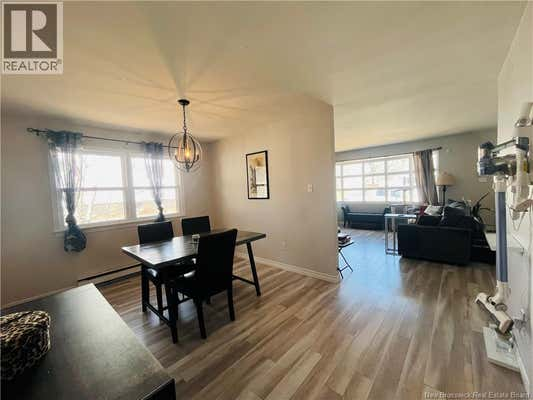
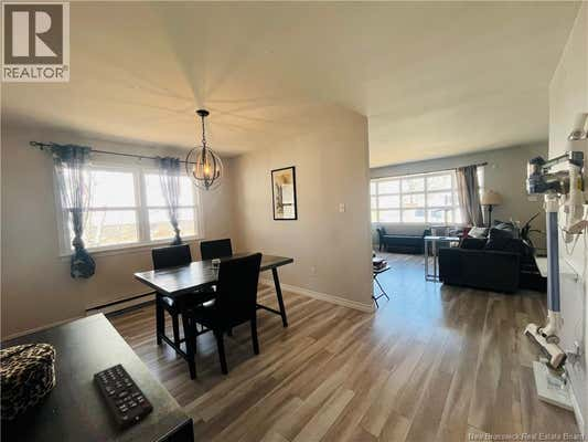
+ remote control [93,362,154,432]
